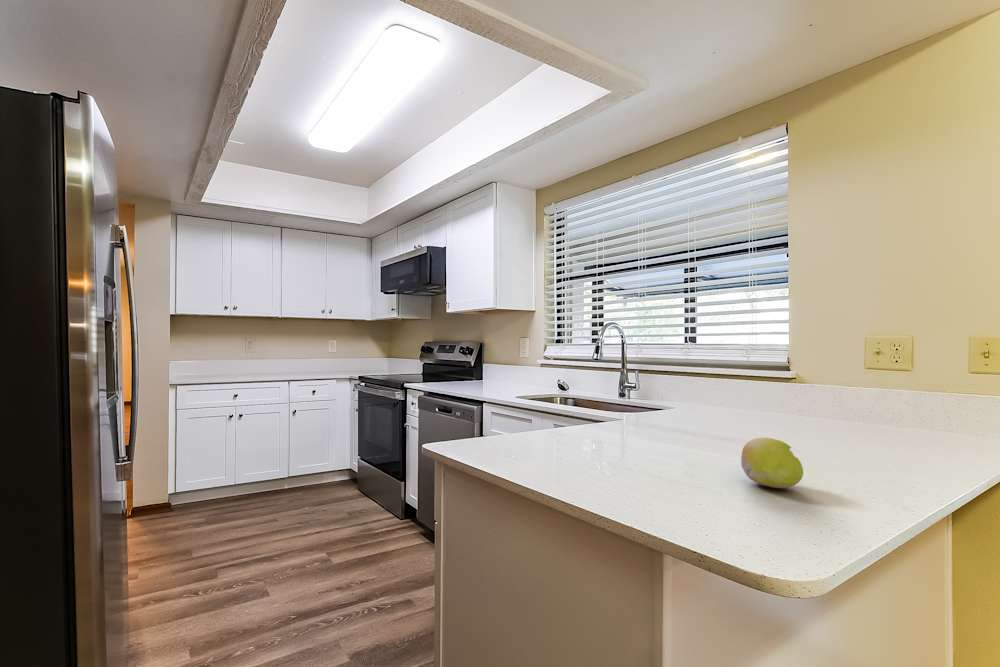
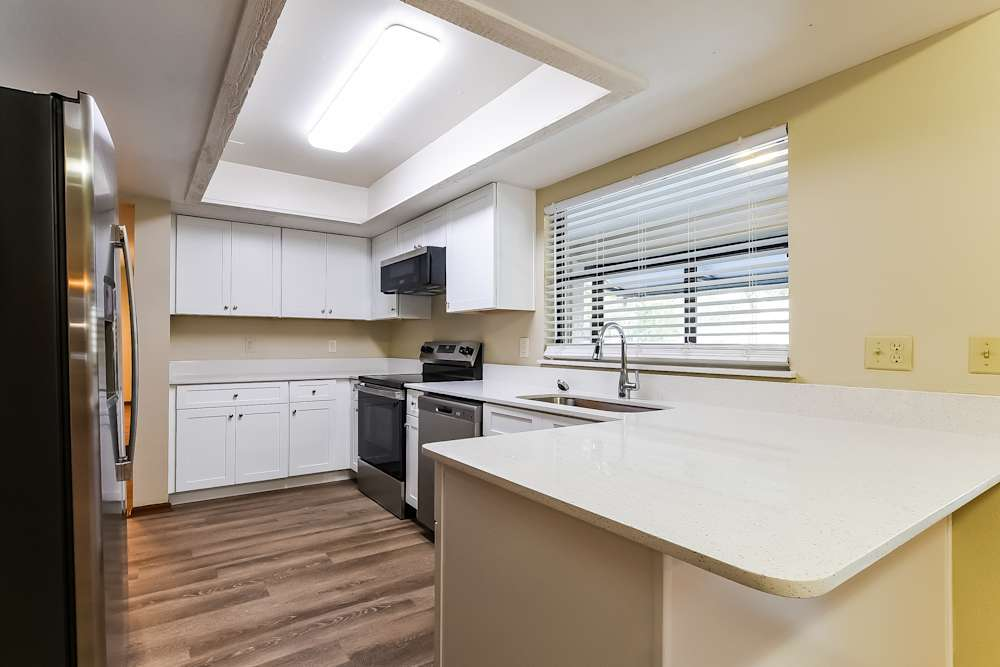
- fruit [740,437,804,489]
